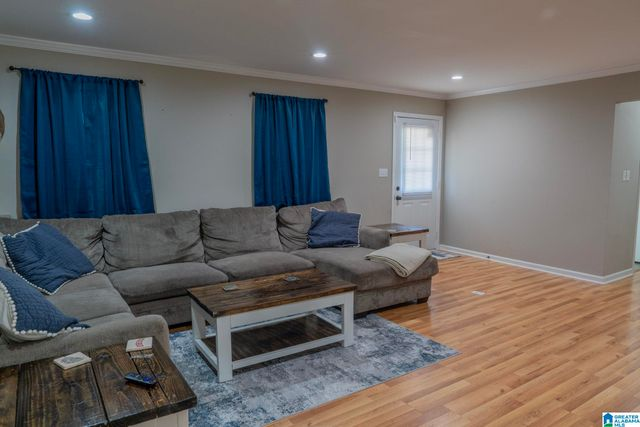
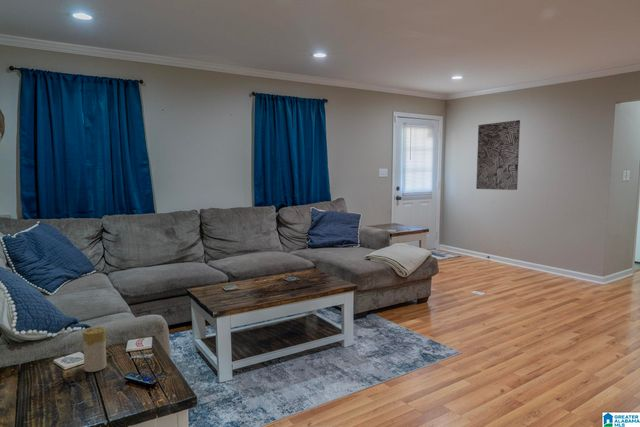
+ candle [82,326,107,373]
+ wall art [475,119,521,191]
